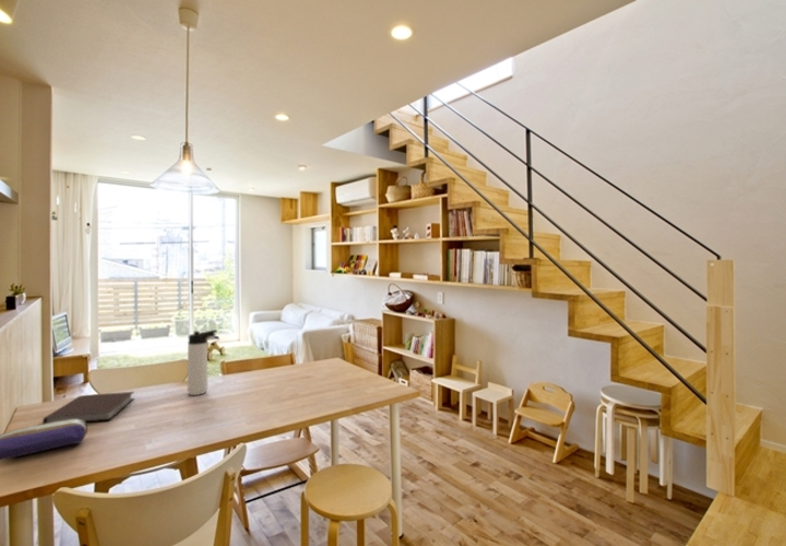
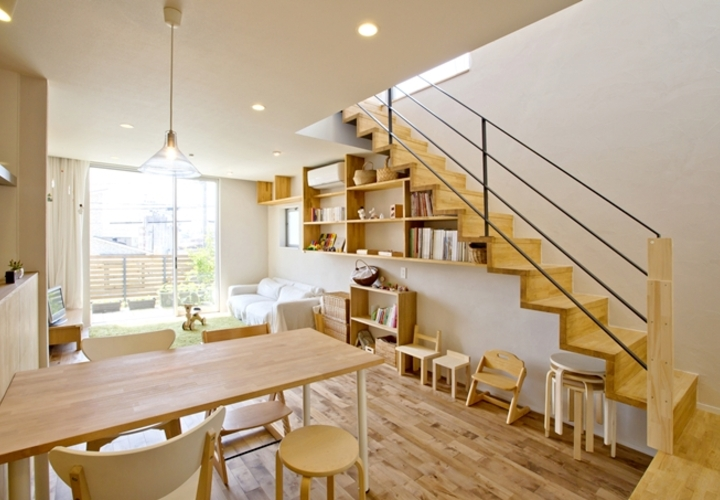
- pencil case [0,419,88,461]
- notebook [41,391,135,425]
- thermos bottle [187,329,218,396]
